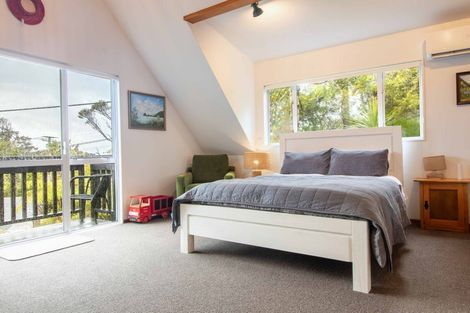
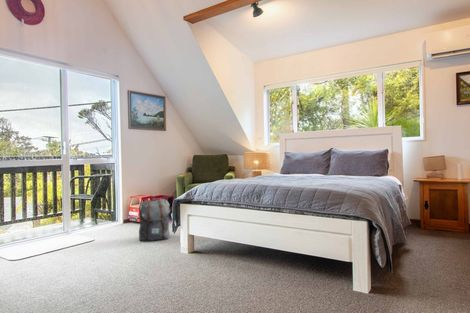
+ backpack [138,197,171,242]
